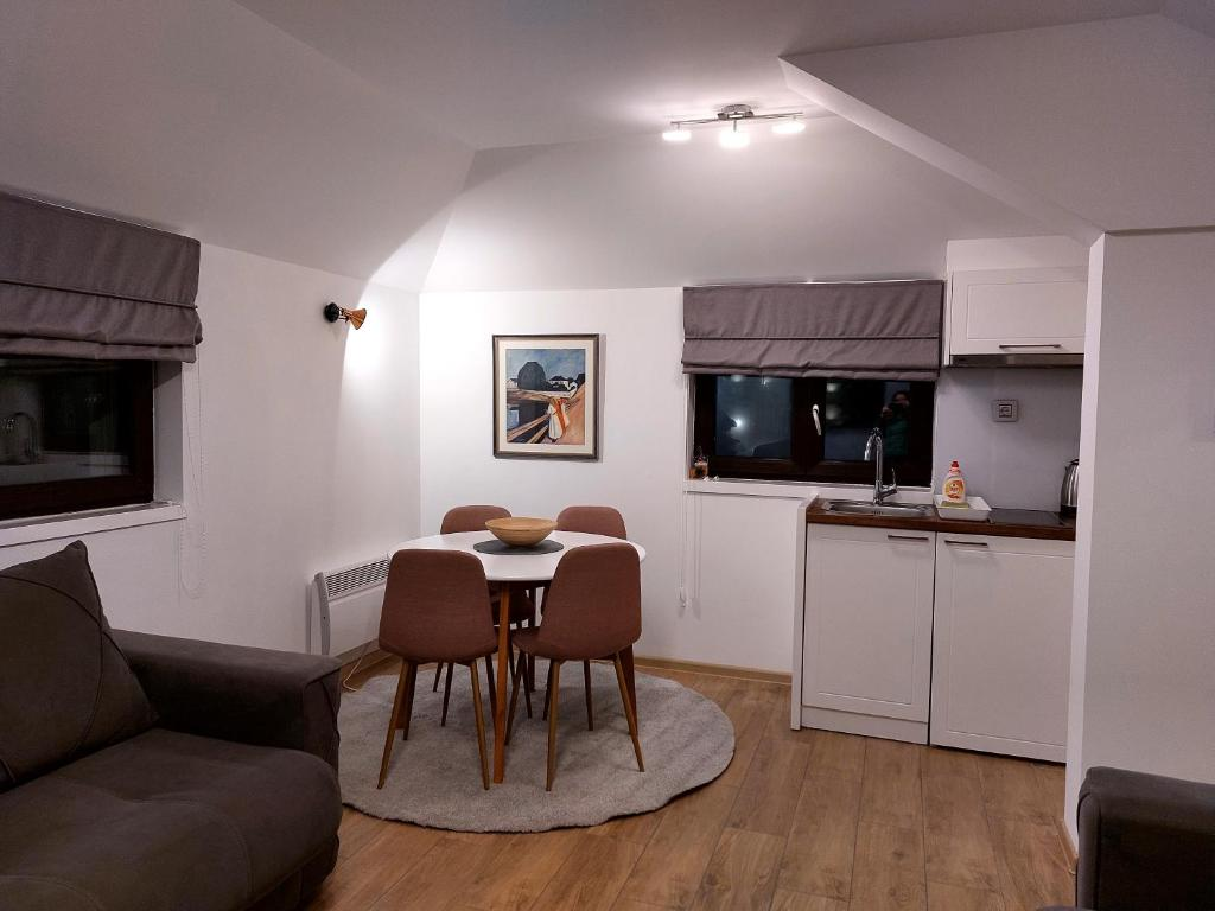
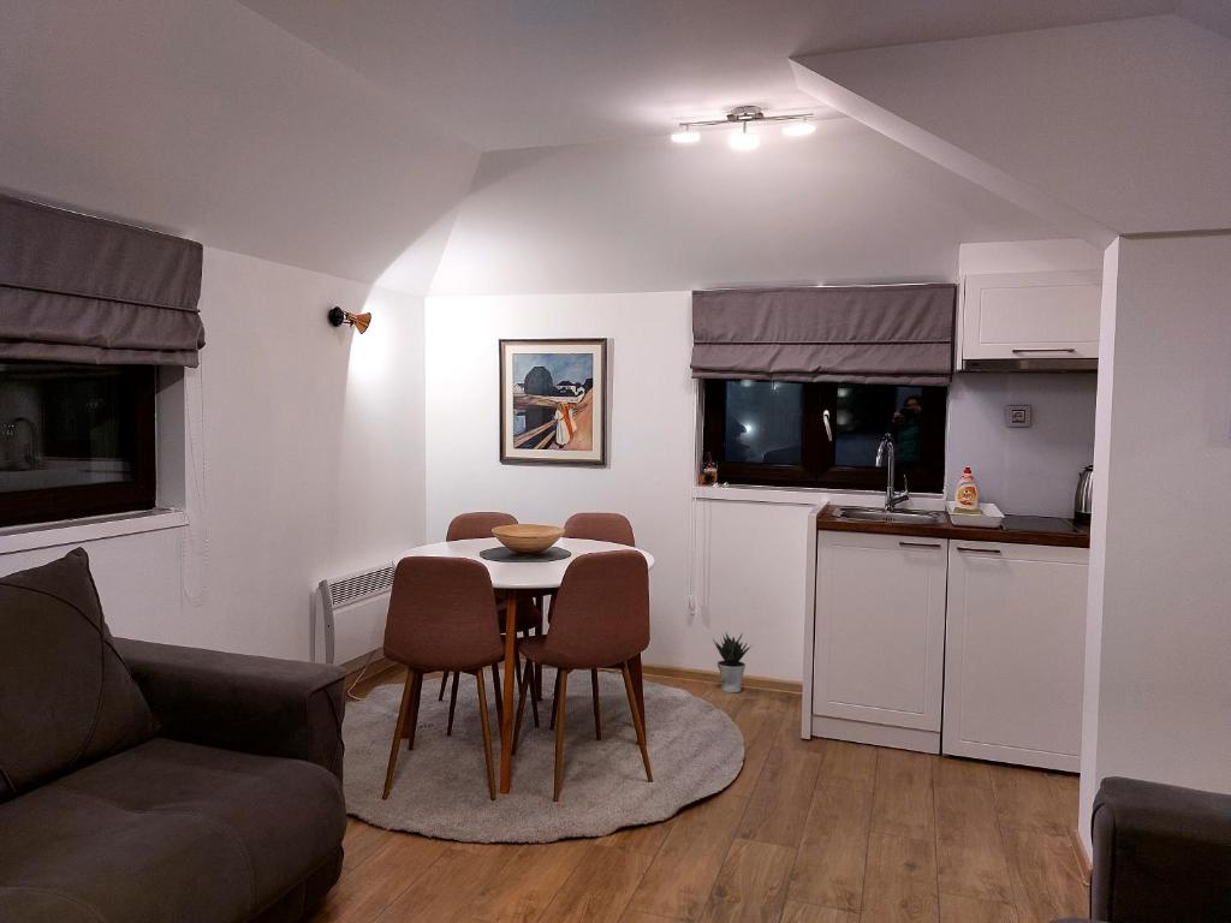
+ potted plant [712,632,754,693]
